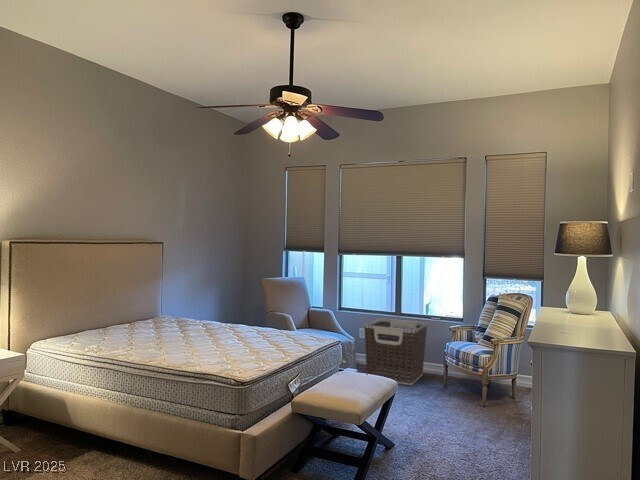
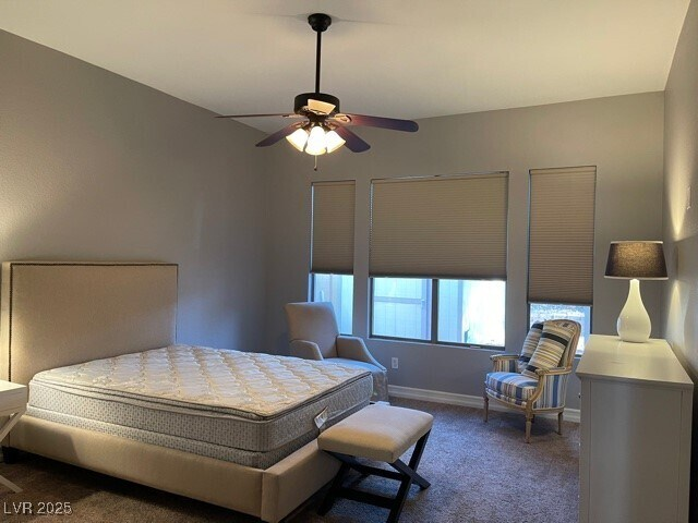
- clothes hamper [363,317,428,386]
